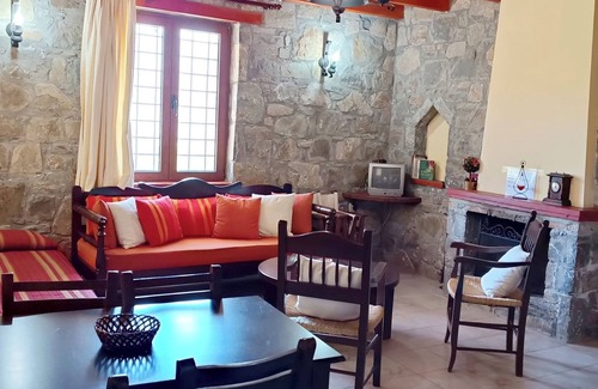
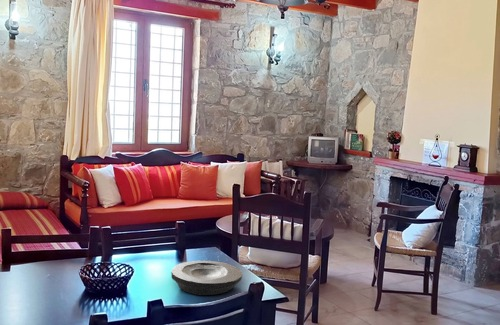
+ plate [170,260,243,296]
